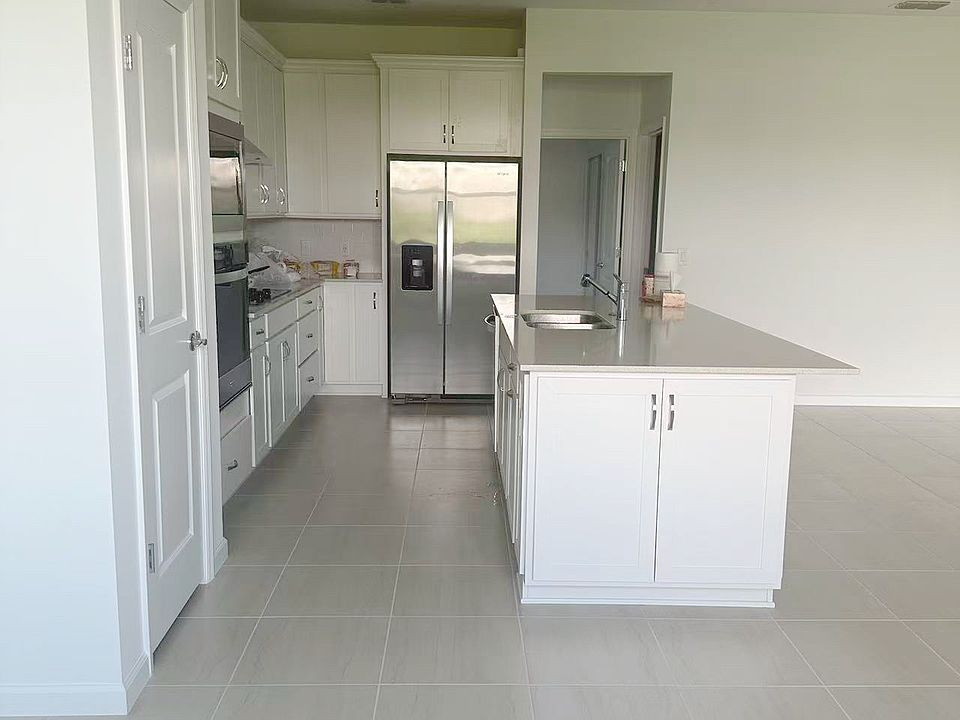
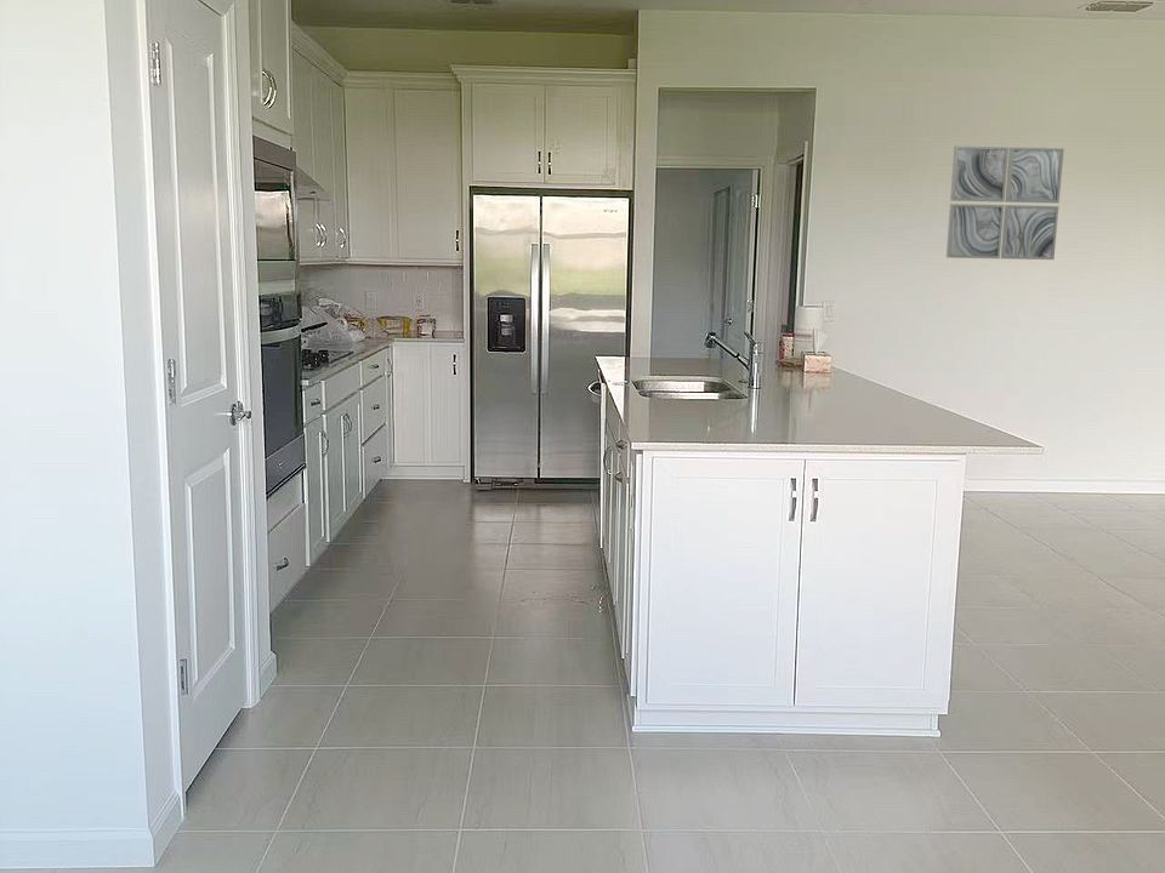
+ wall art [945,144,1065,261]
